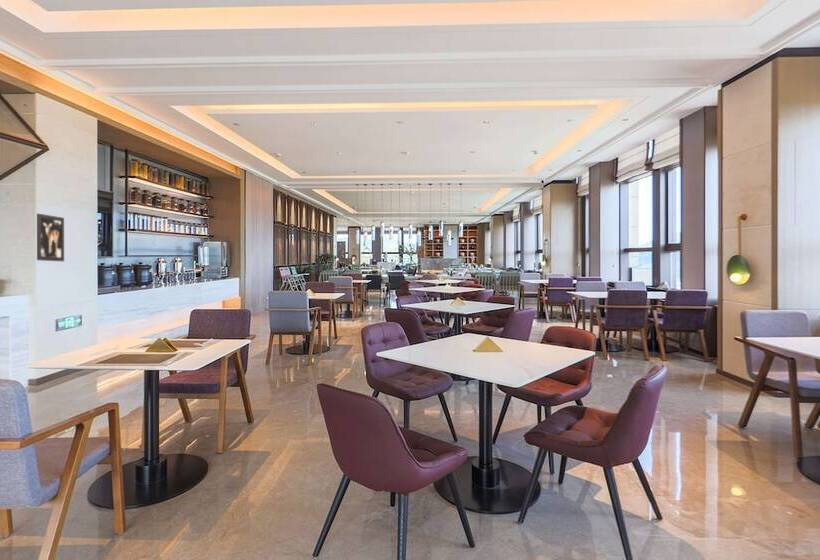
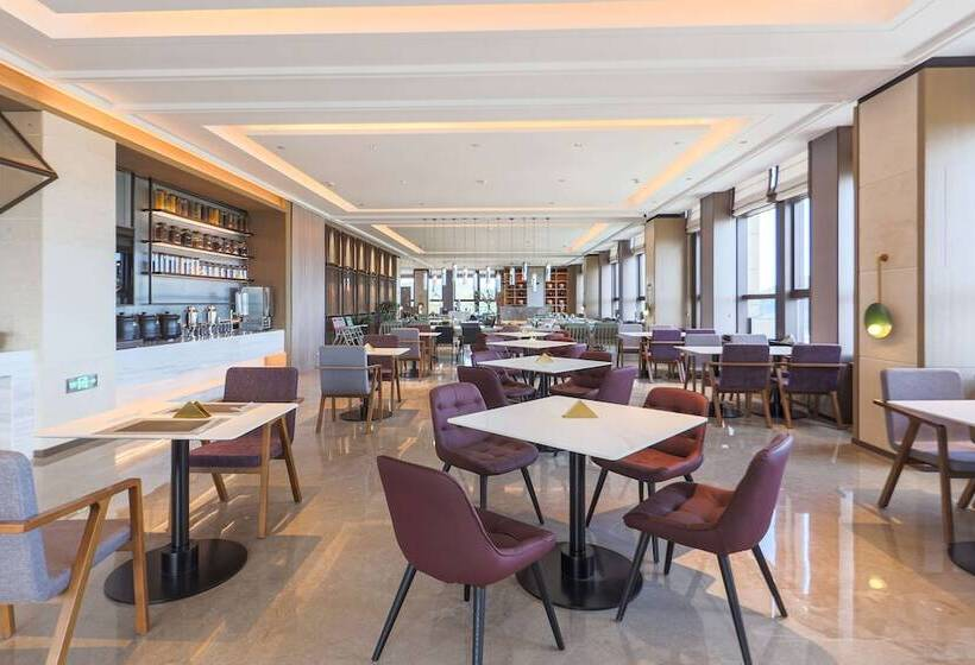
- wall art [36,212,65,262]
